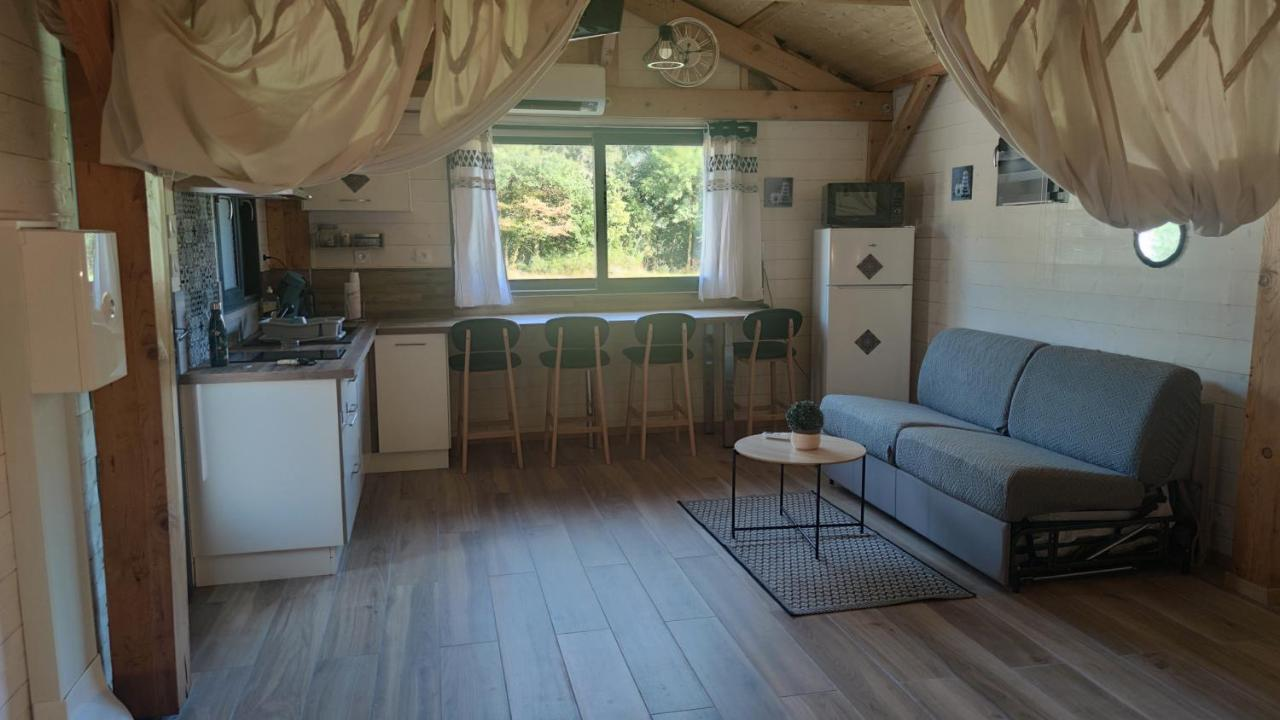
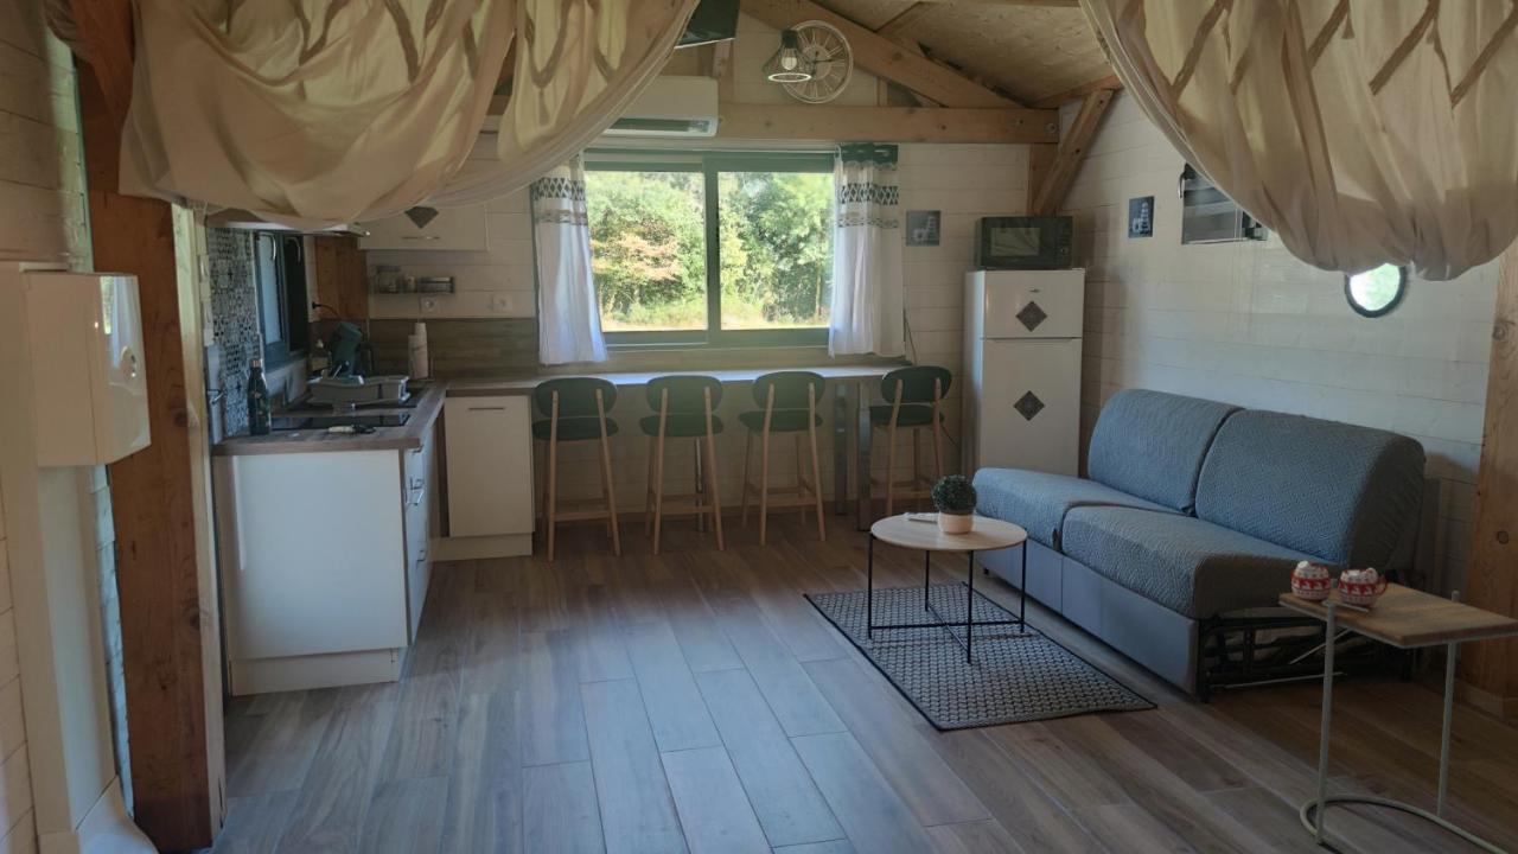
+ side table [1278,578,1518,854]
+ mug [1290,557,1389,612]
